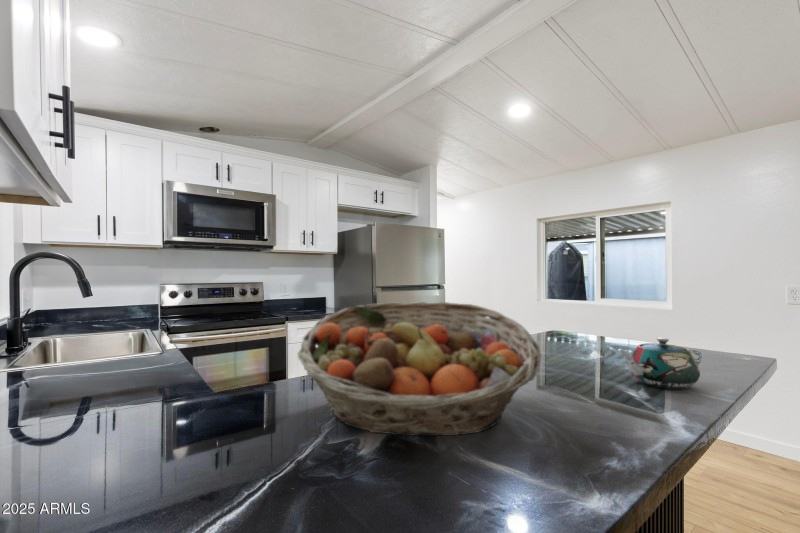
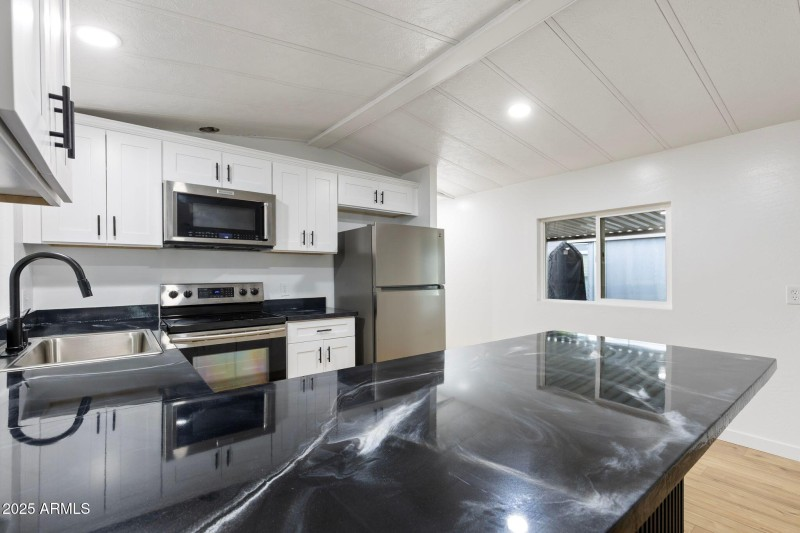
- teapot [618,337,703,390]
- fruit basket [297,301,542,437]
